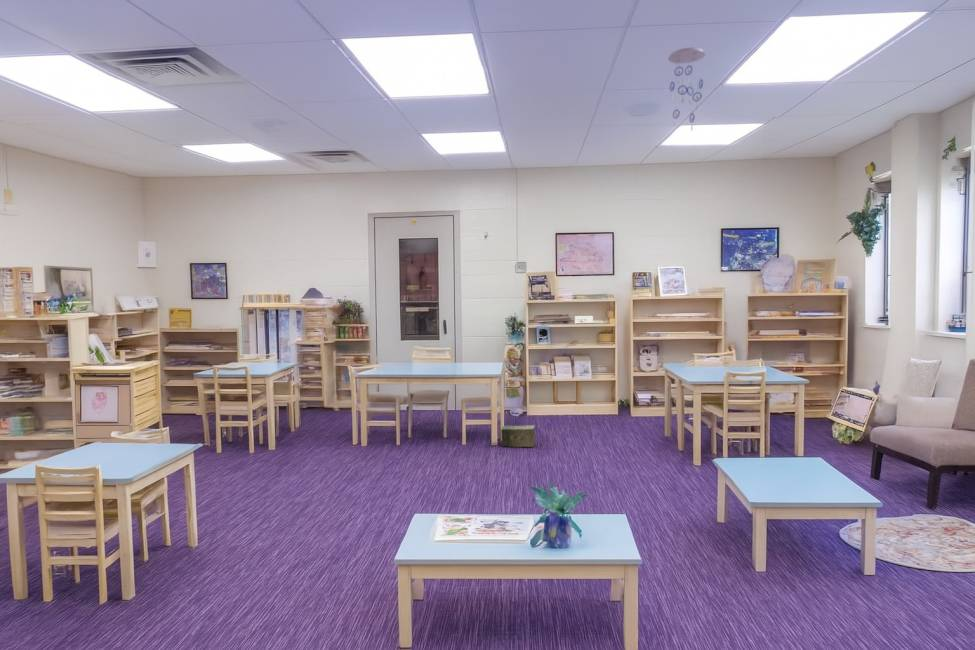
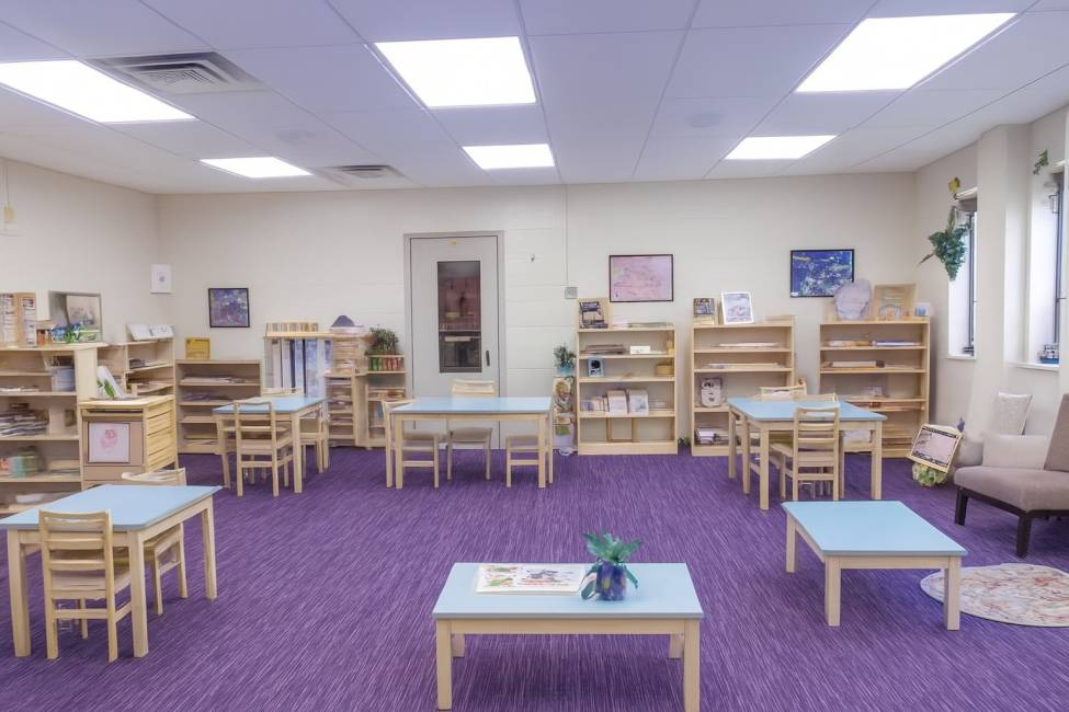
- ceiling mobile [667,47,706,131]
- cardboard box [500,424,536,448]
